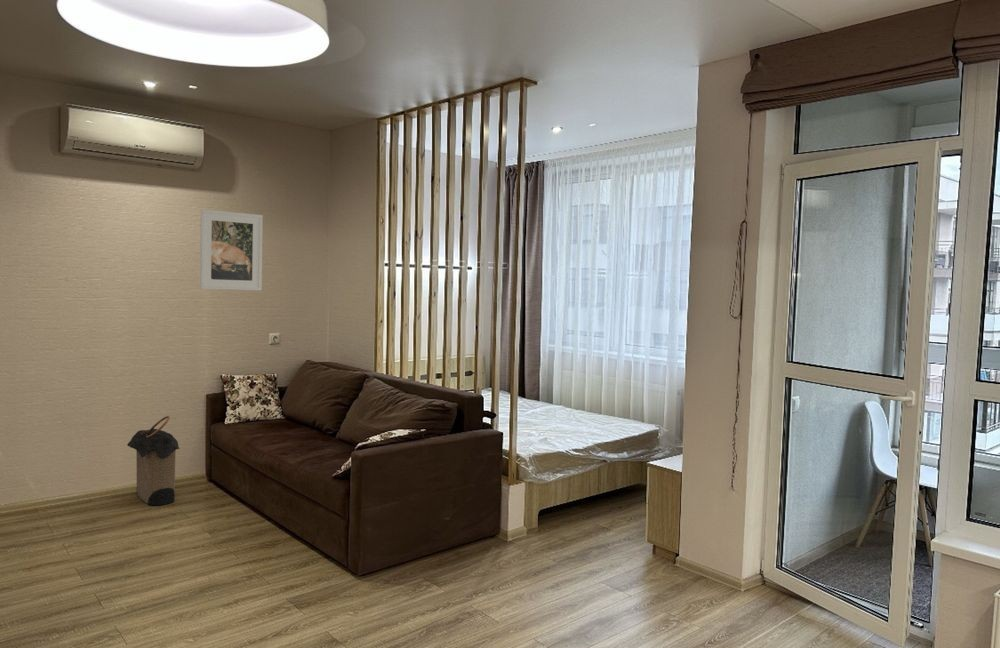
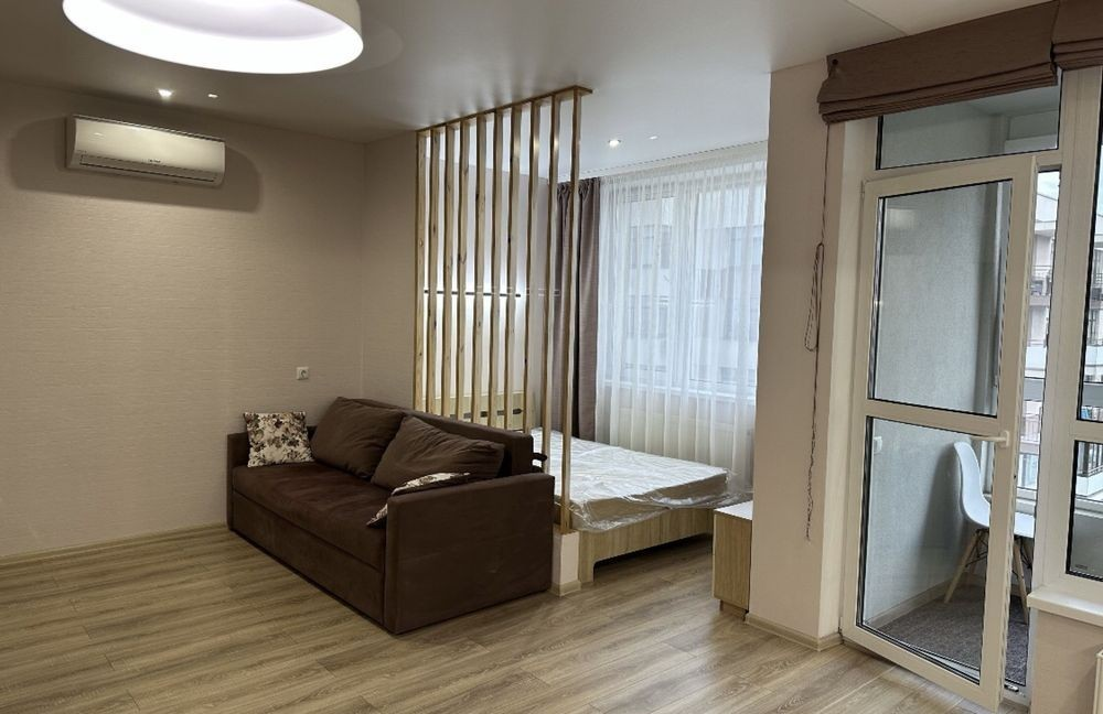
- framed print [199,208,264,291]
- laundry hamper [126,415,180,506]
